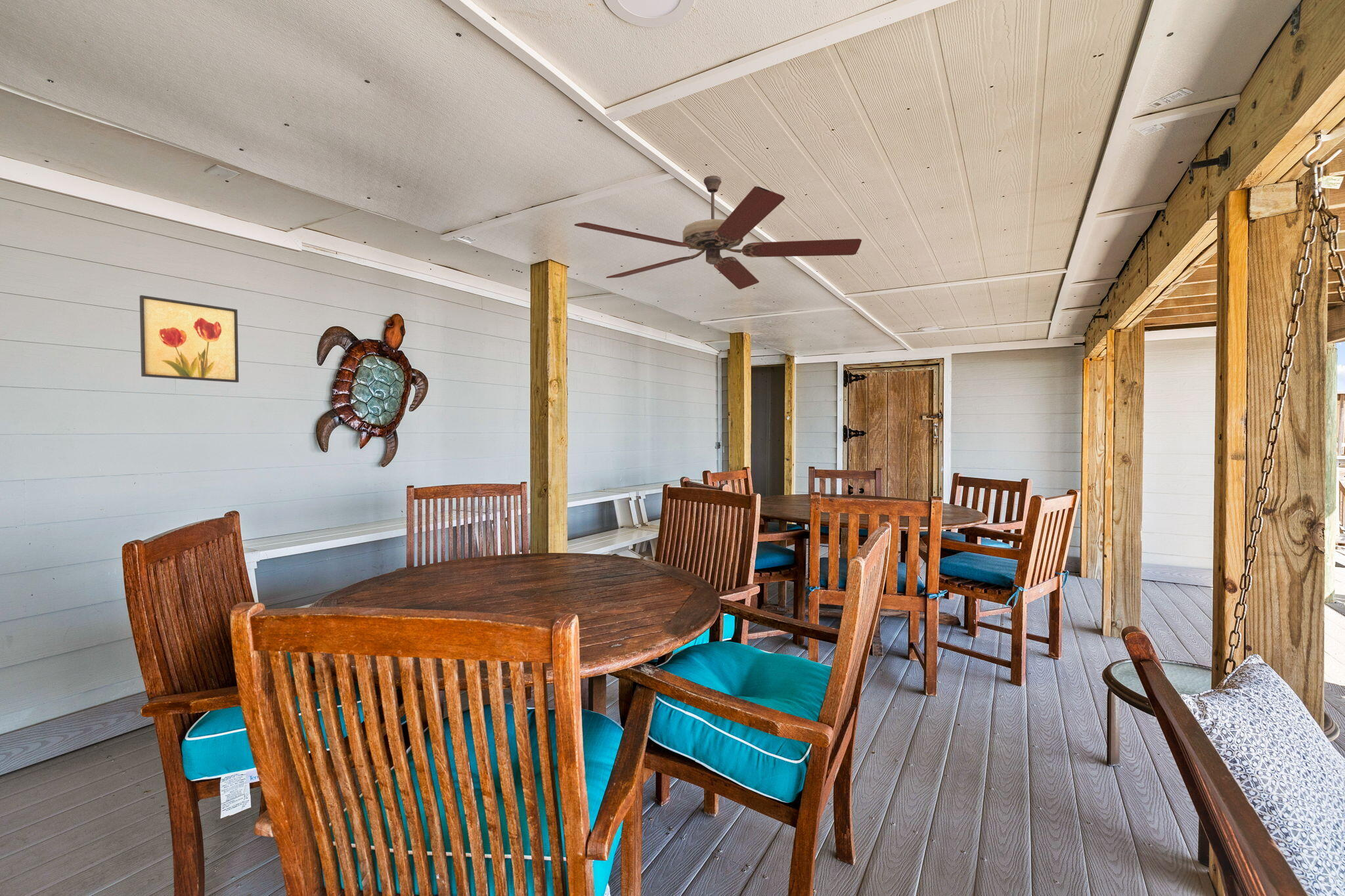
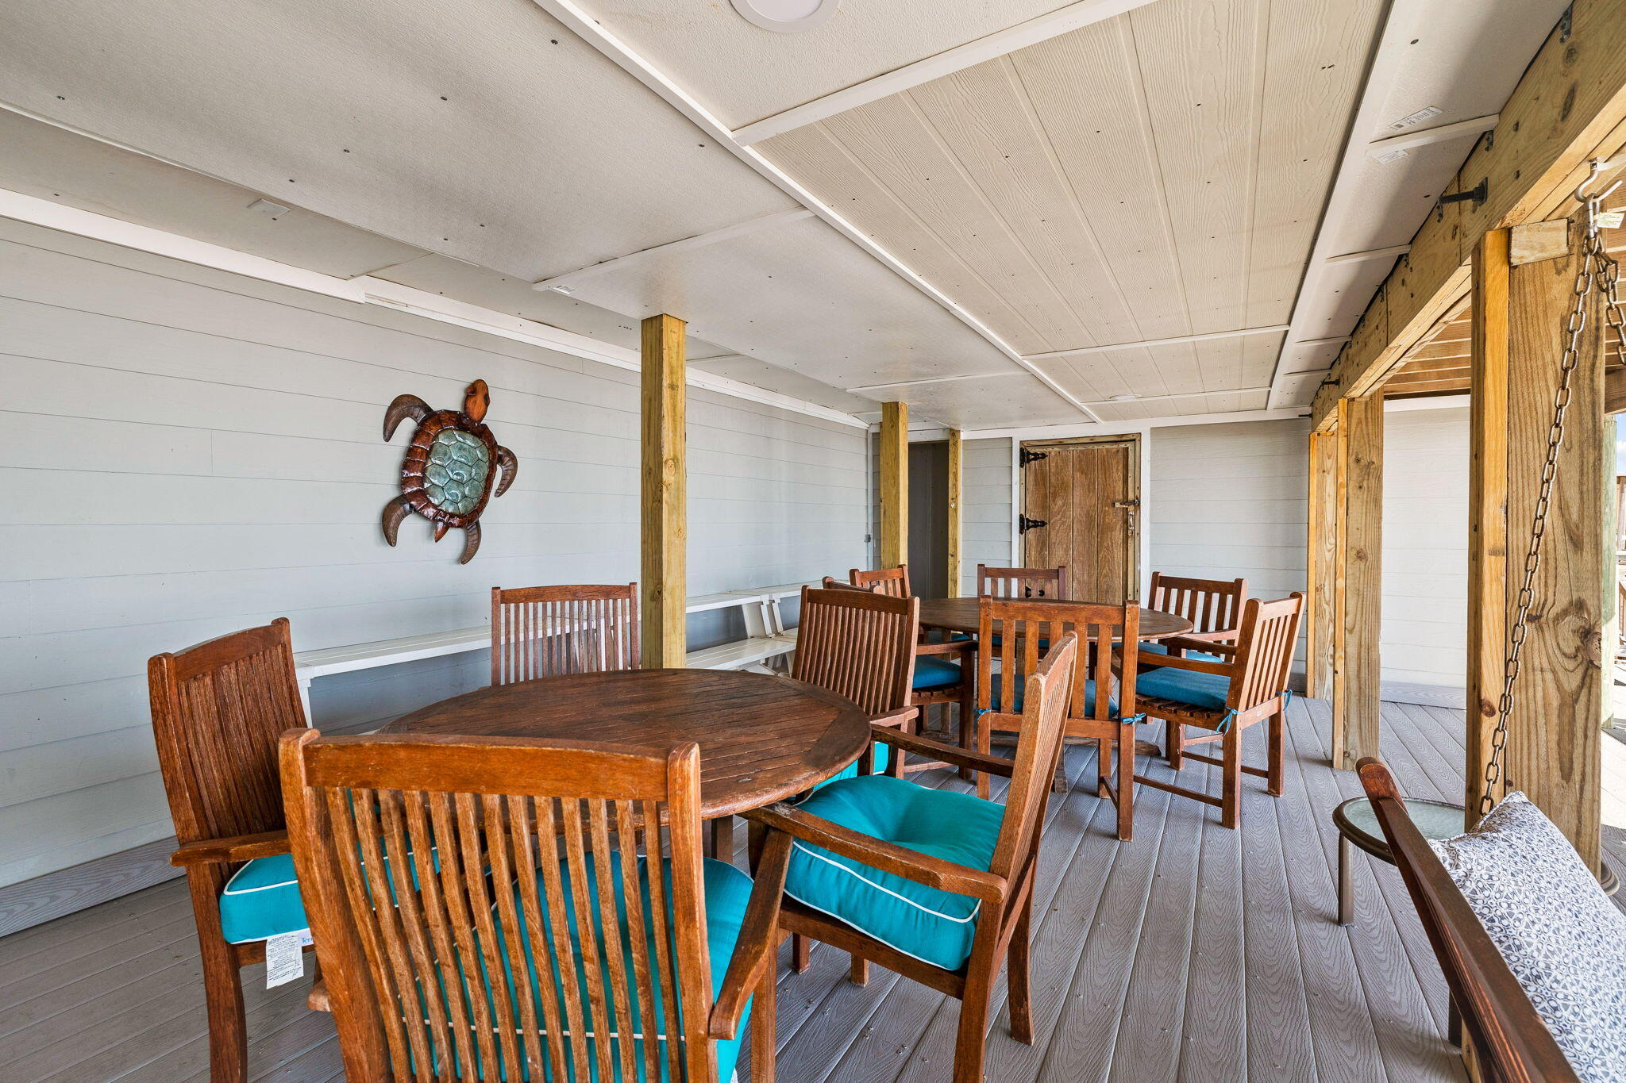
- wall art [139,295,240,383]
- ceiling fan [574,175,862,290]
